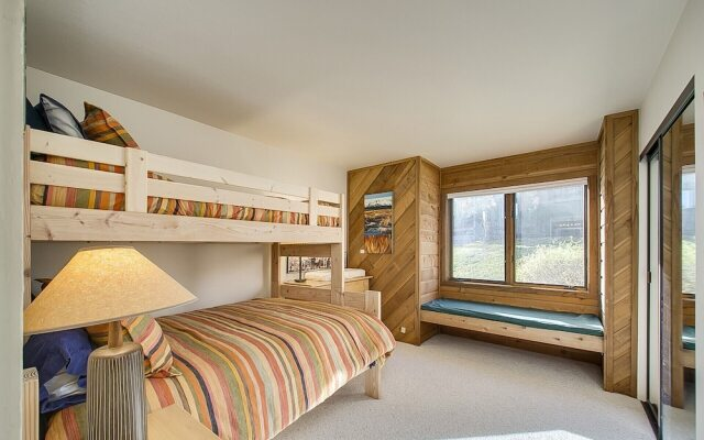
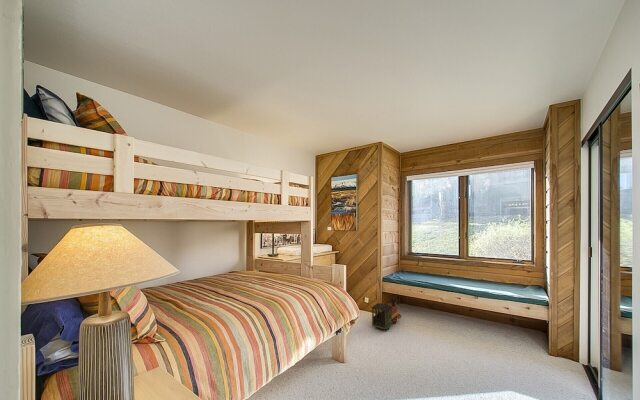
+ toy train [370,296,402,331]
